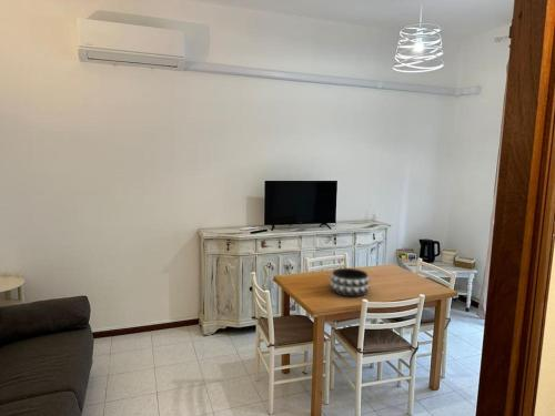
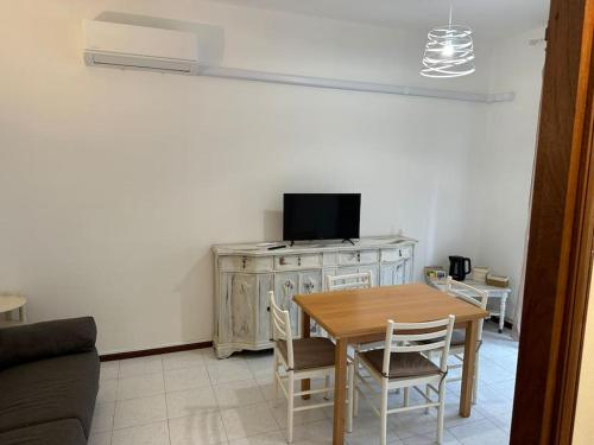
- decorative bowl [329,267,372,297]
